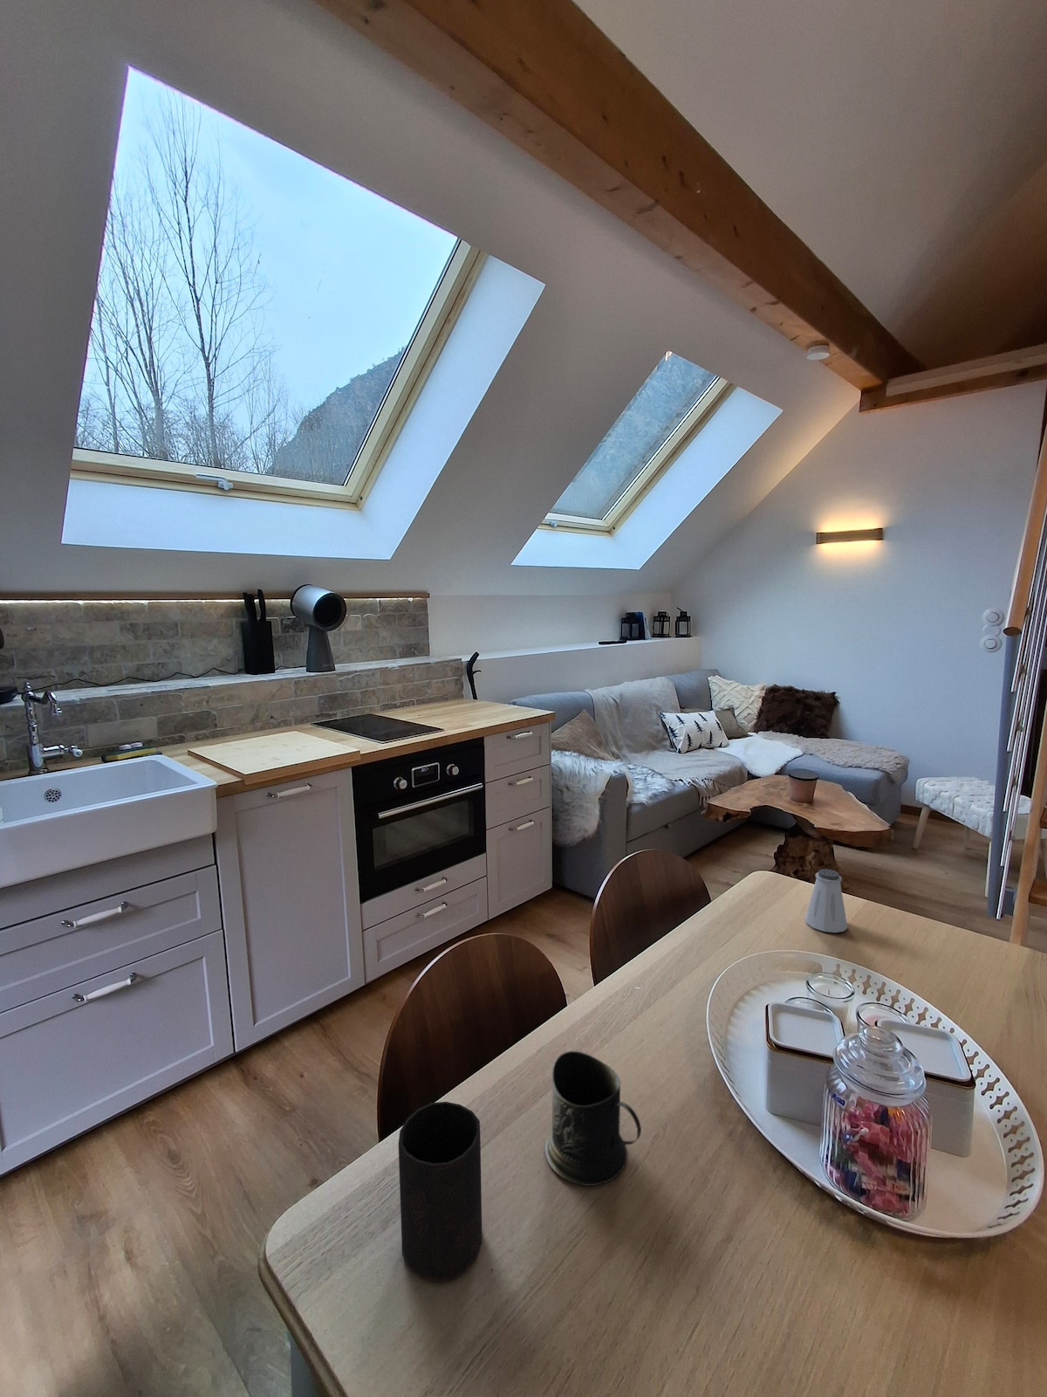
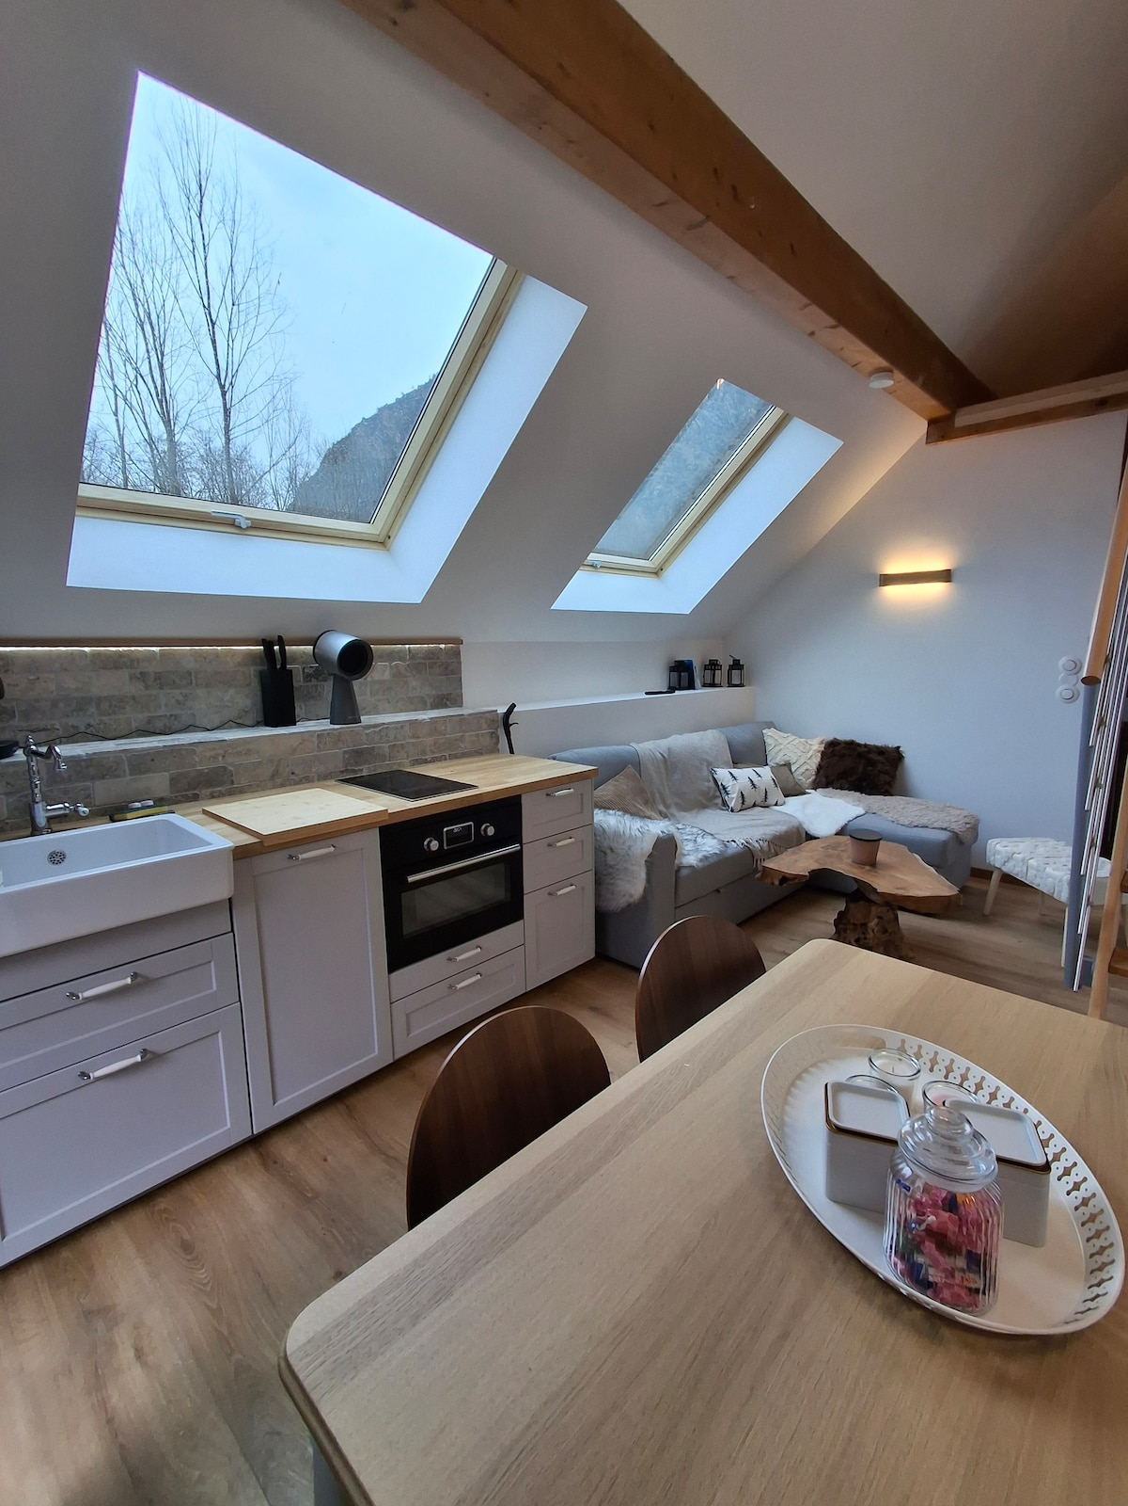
- mug [544,1050,642,1187]
- cup [398,1101,484,1283]
- saltshaker [804,868,848,934]
